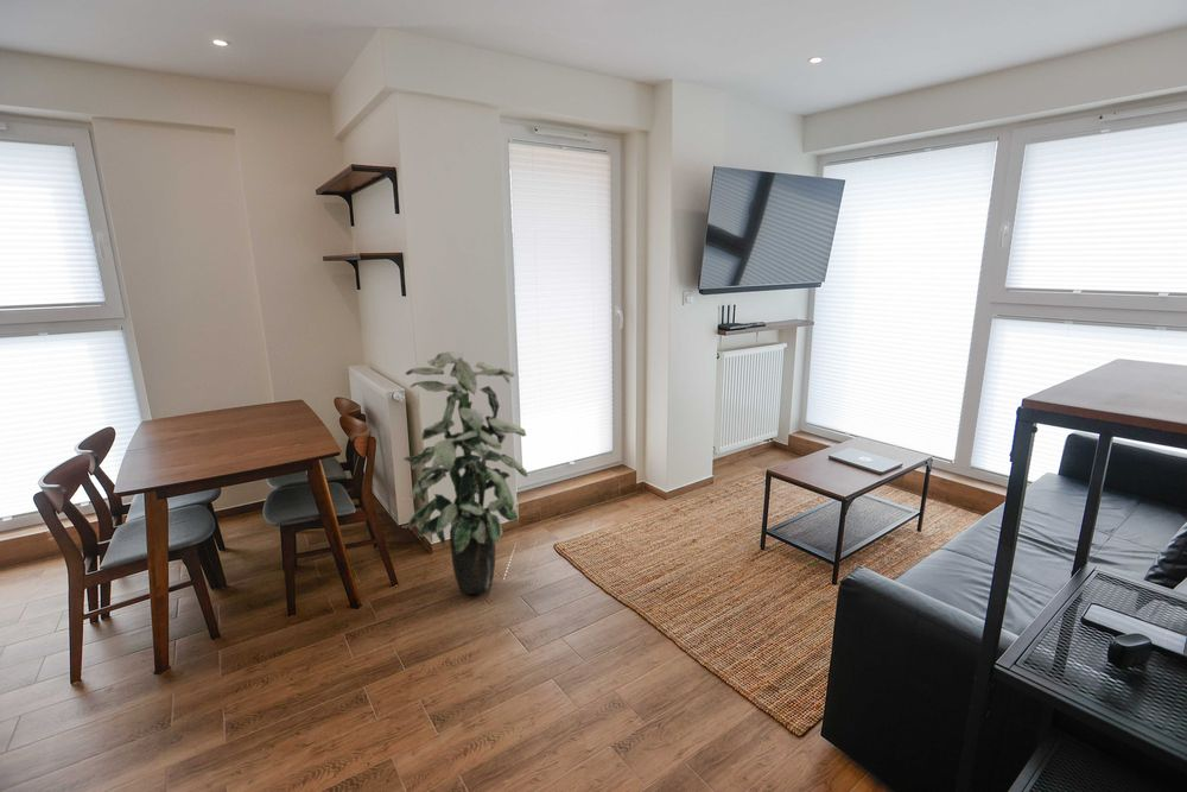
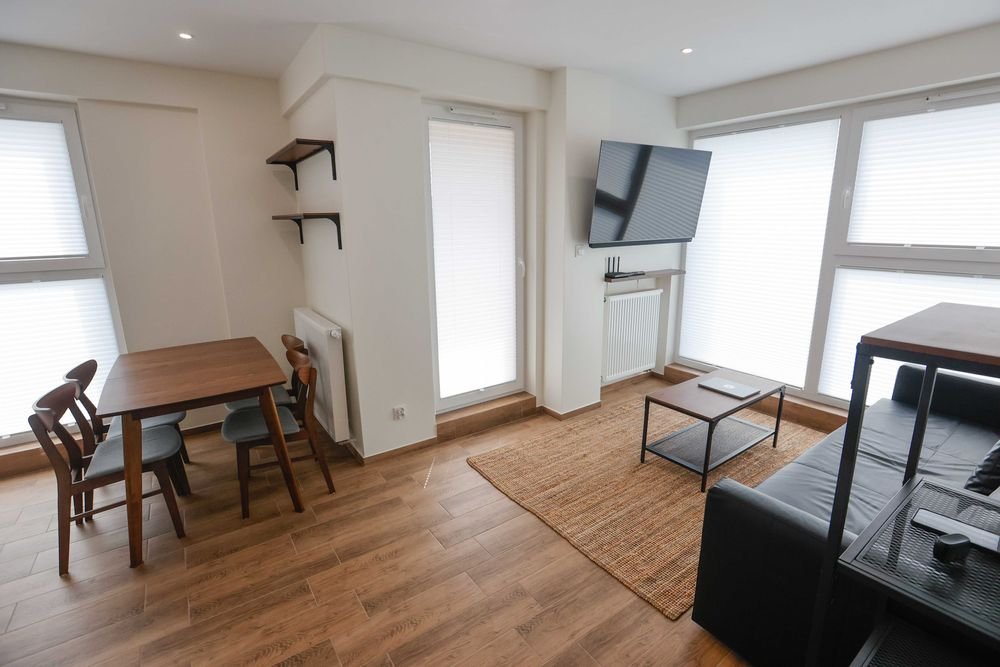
- indoor plant [402,350,529,595]
